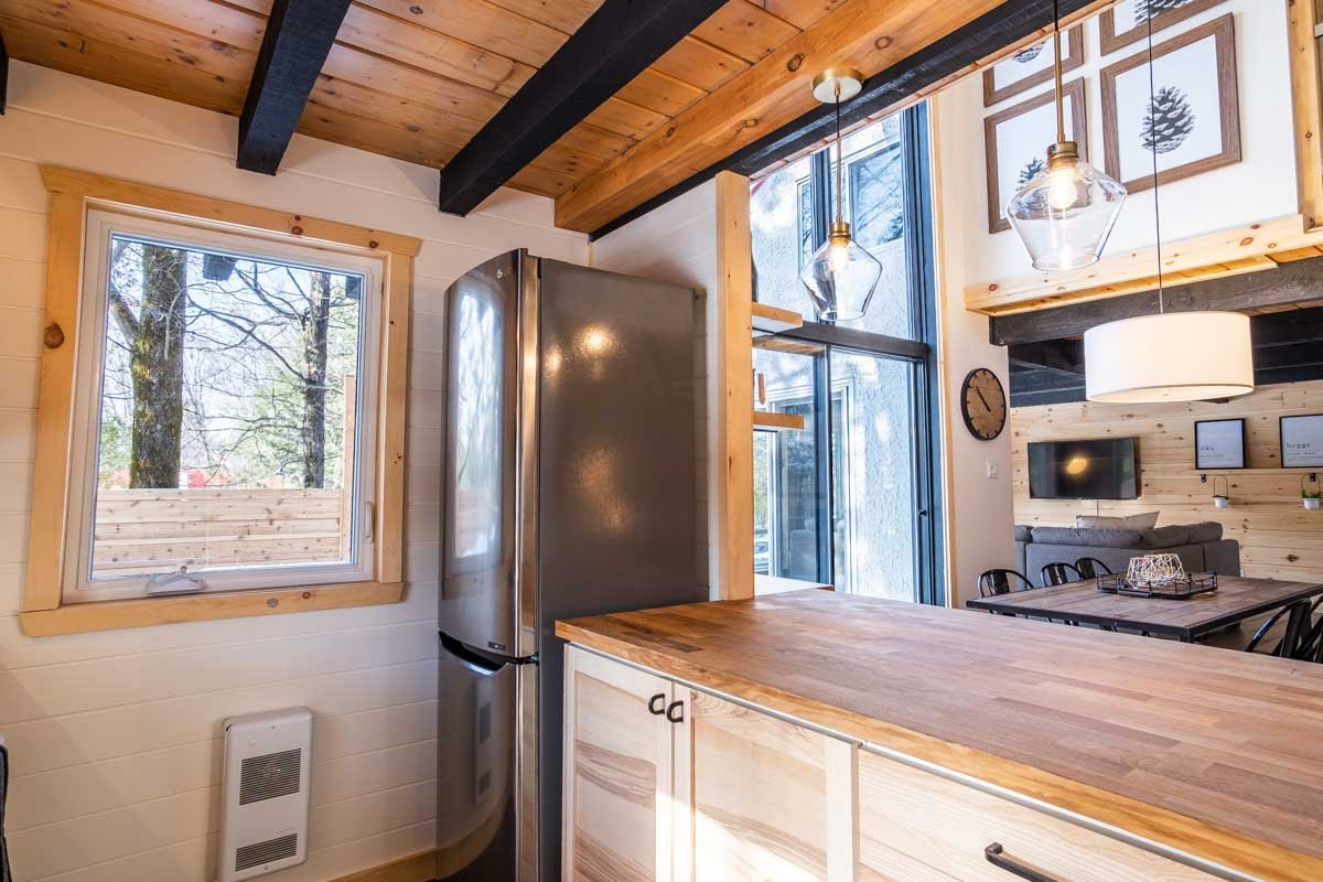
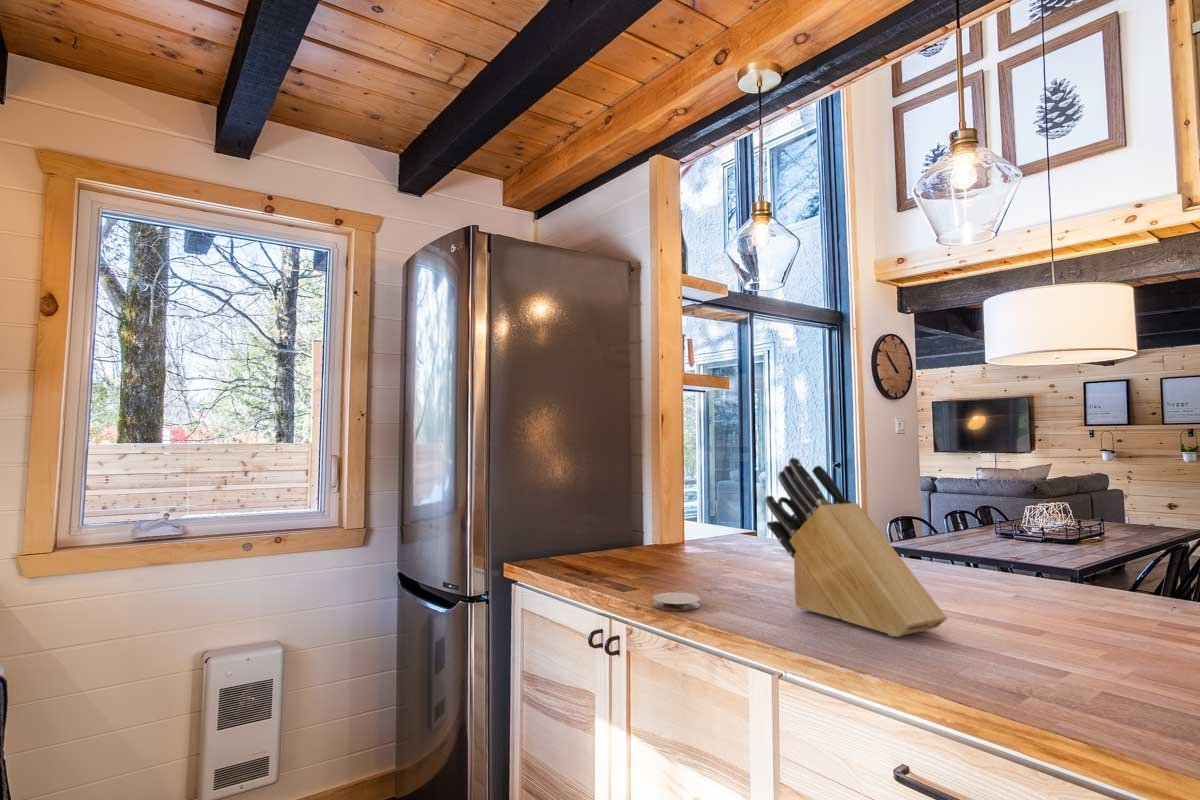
+ knife block [764,456,948,638]
+ coaster [652,591,701,612]
